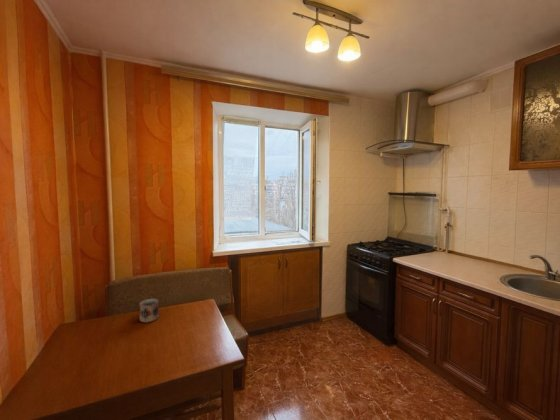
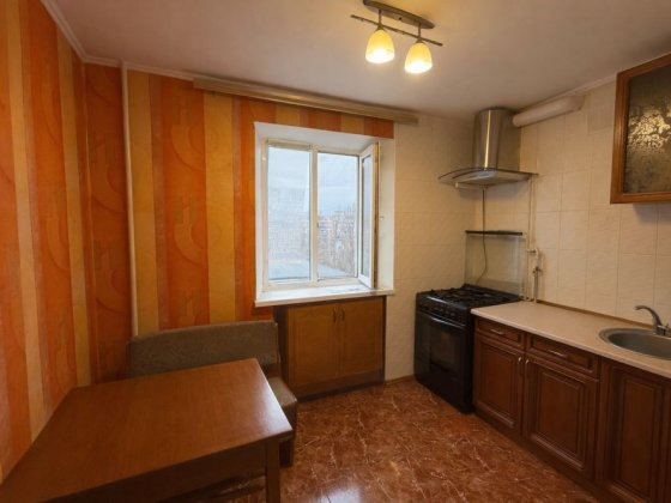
- mug [139,298,160,324]
